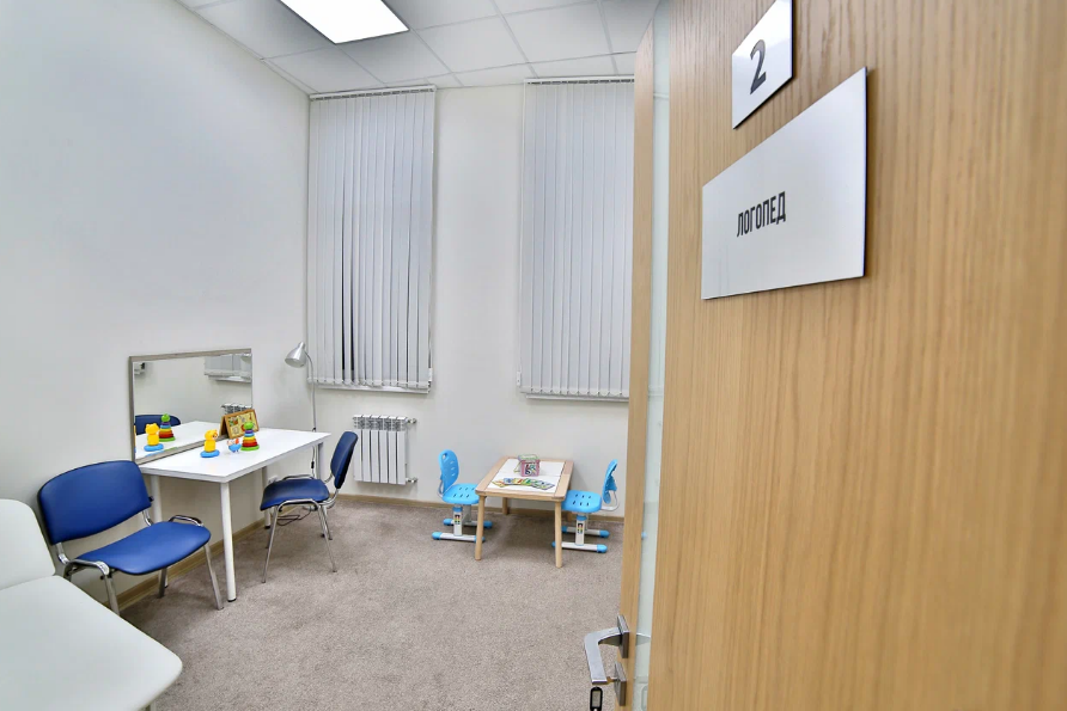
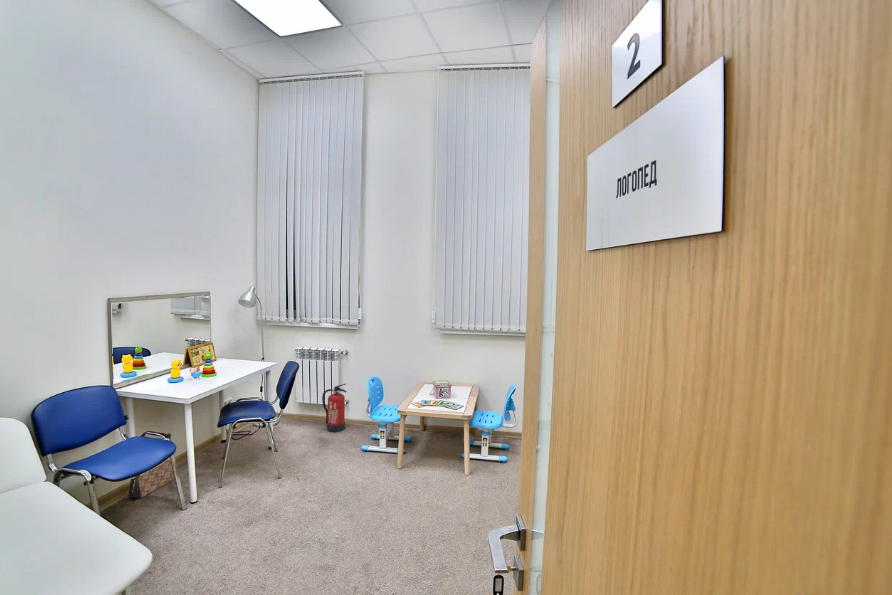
+ bag [127,432,176,499]
+ fire extinguisher [321,383,348,433]
